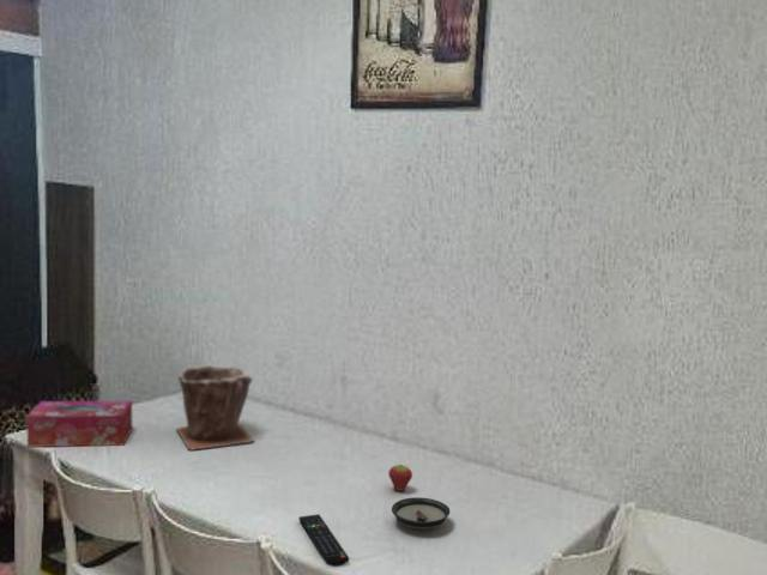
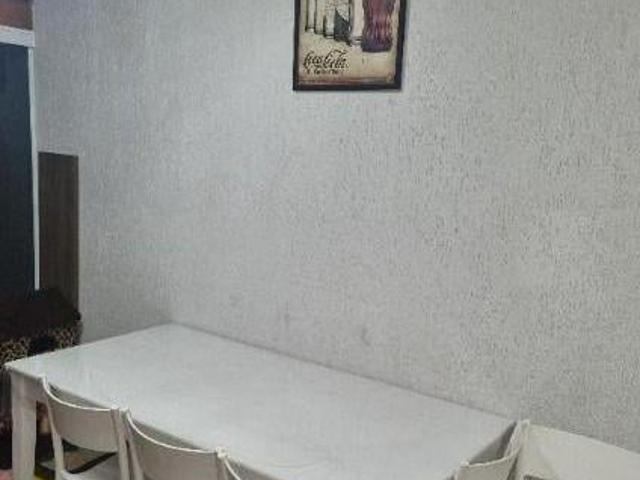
- fruit [387,464,413,492]
- plant pot [175,363,256,452]
- remote control [298,513,350,568]
- tissue box [25,400,134,448]
- saucer [391,496,451,531]
